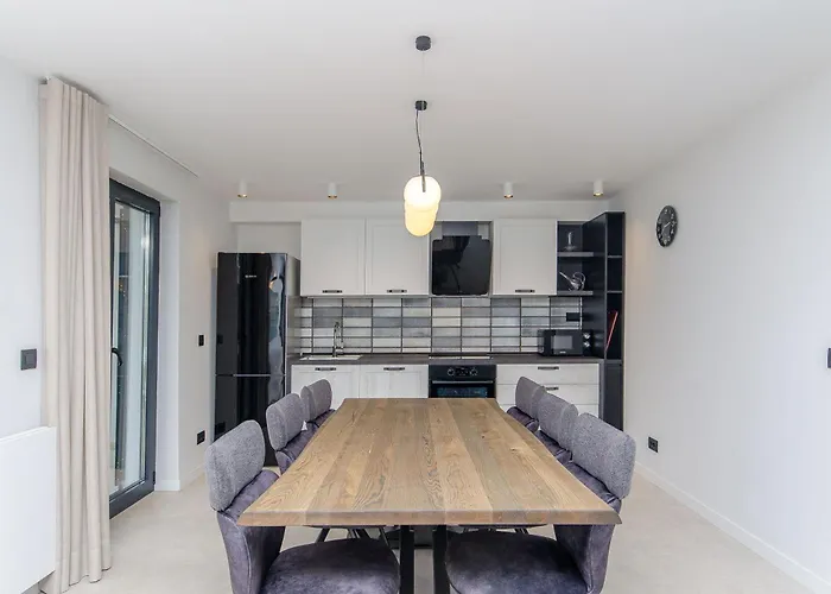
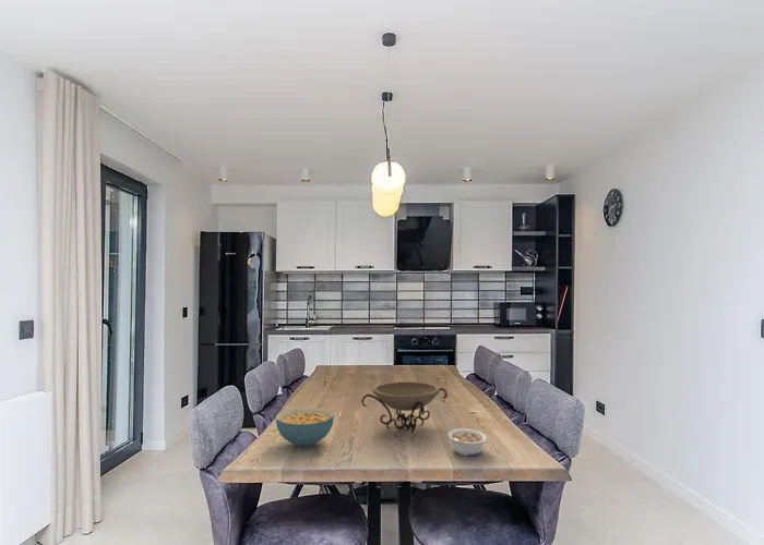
+ decorative bowl [360,380,449,434]
+ cereal bowl [275,407,335,448]
+ legume [447,427,488,457]
